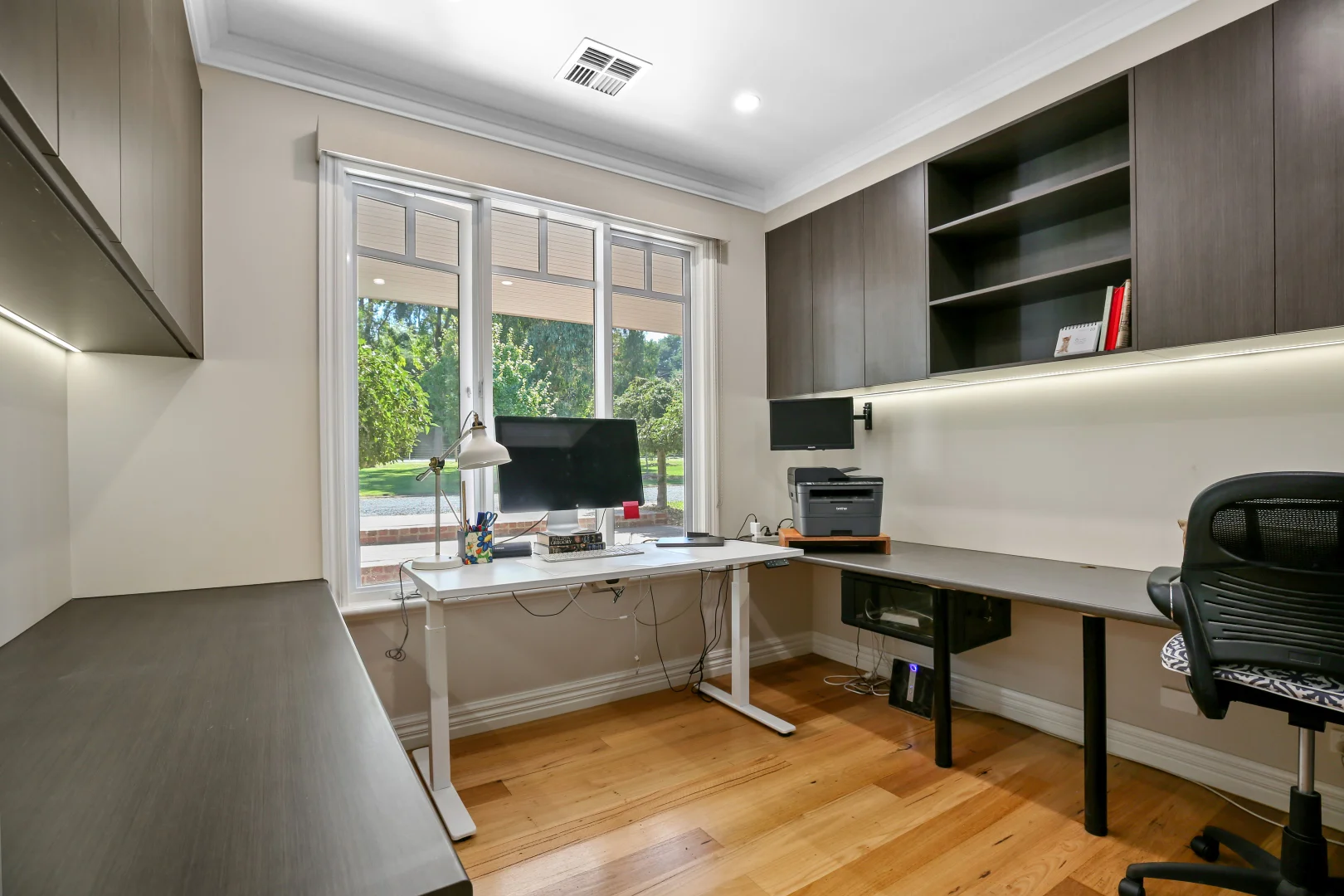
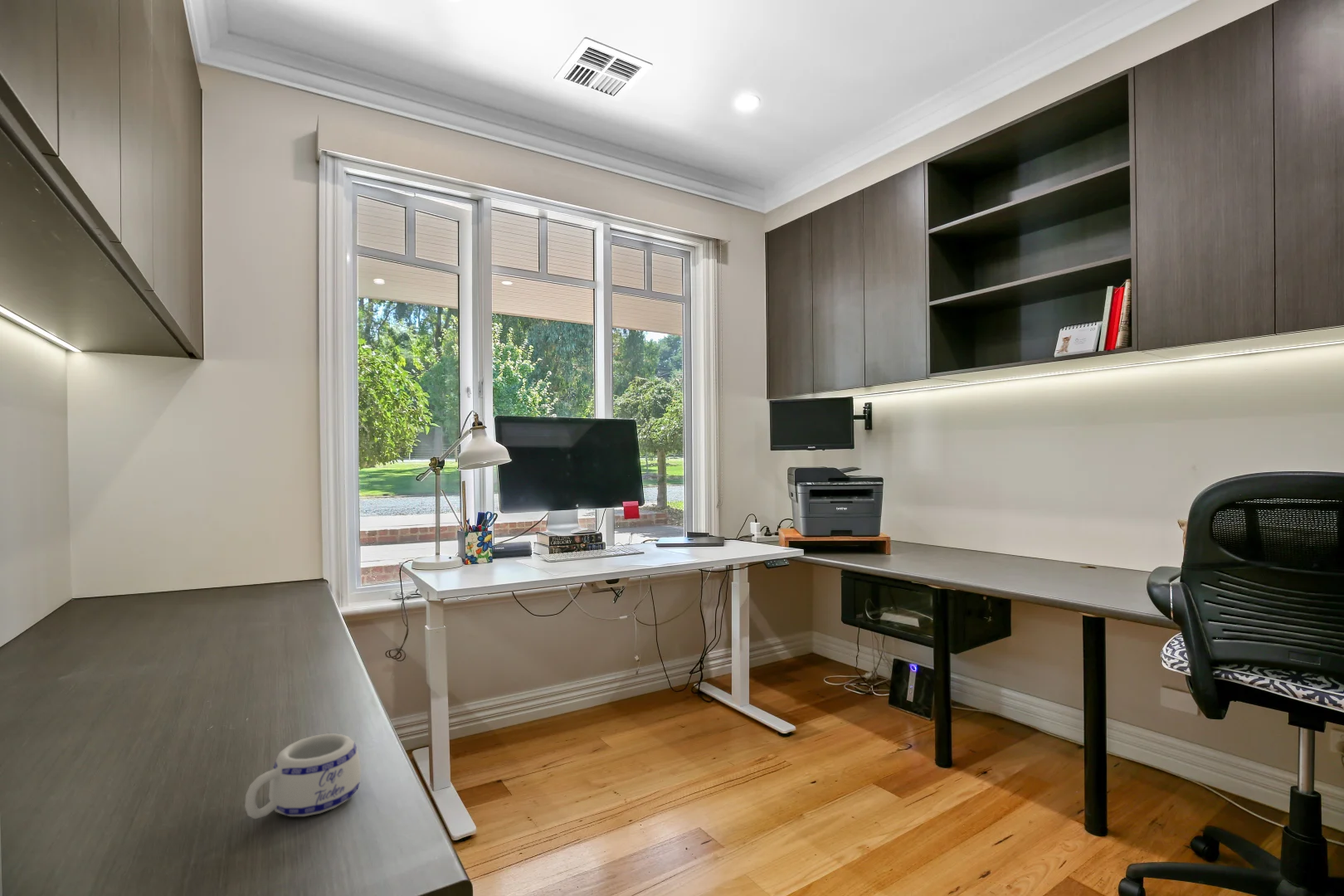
+ mug [244,733,362,820]
